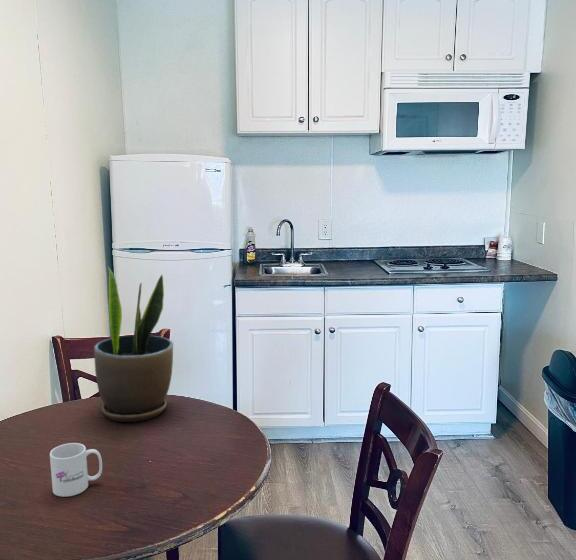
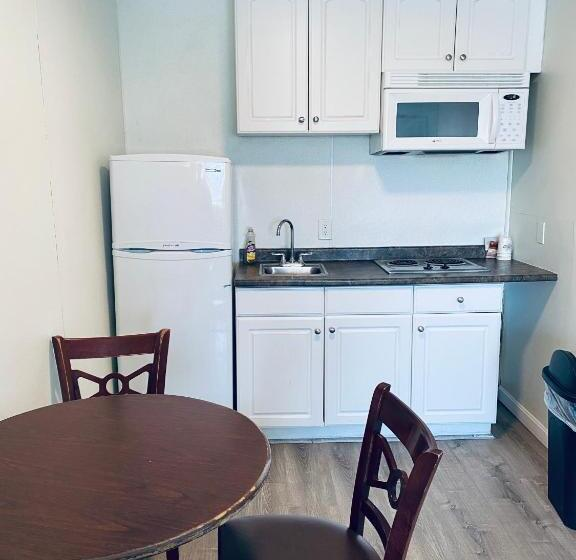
- potted plant [93,266,174,423]
- mug [49,442,103,498]
